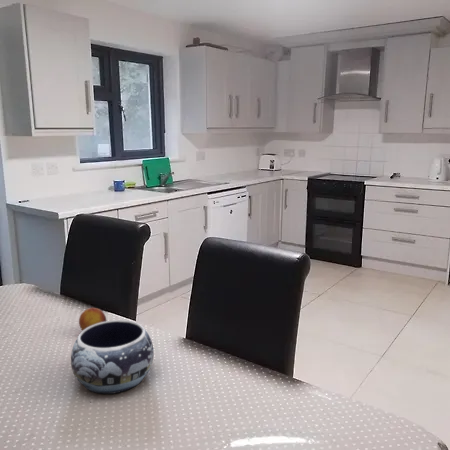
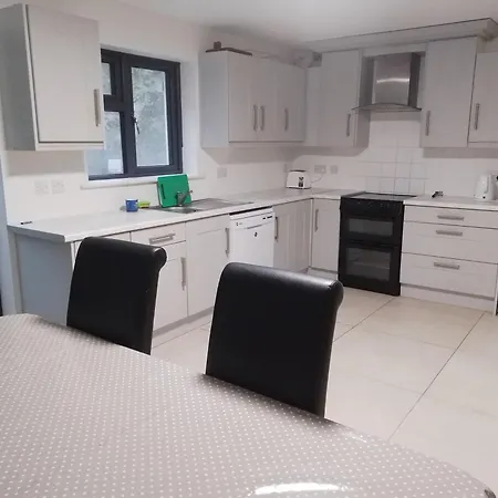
- decorative bowl [70,319,155,395]
- fruit [78,307,107,331]
